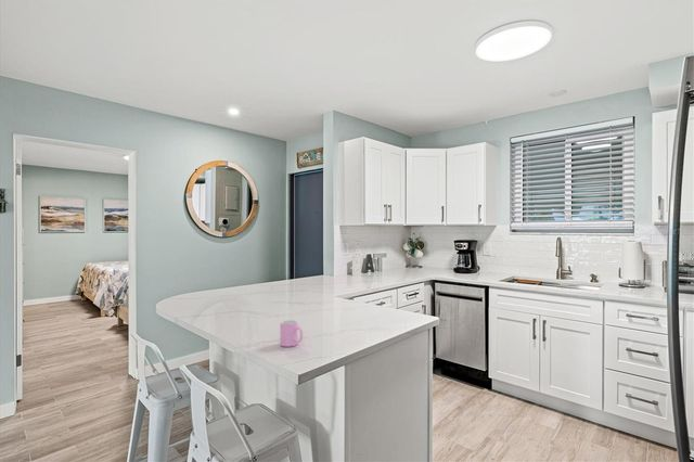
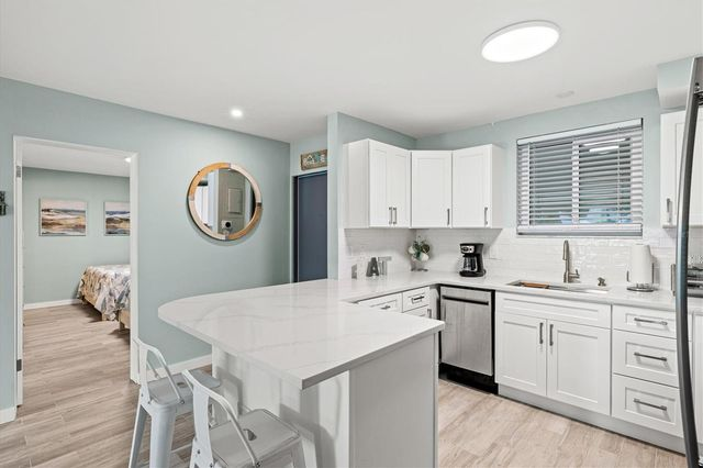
- cup [279,319,304,348]
